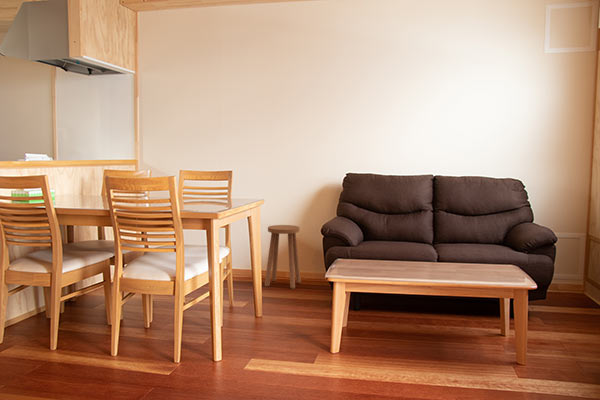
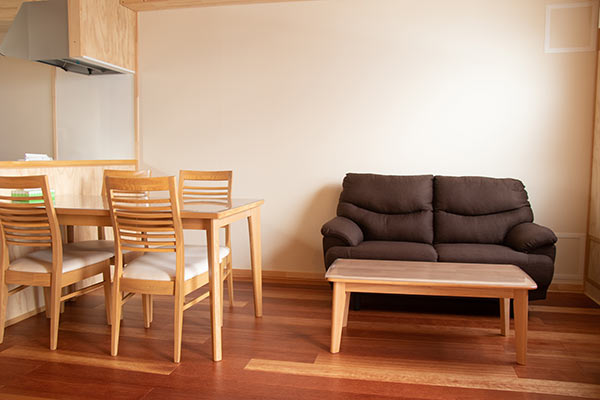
- stool [264,224,302,290]
